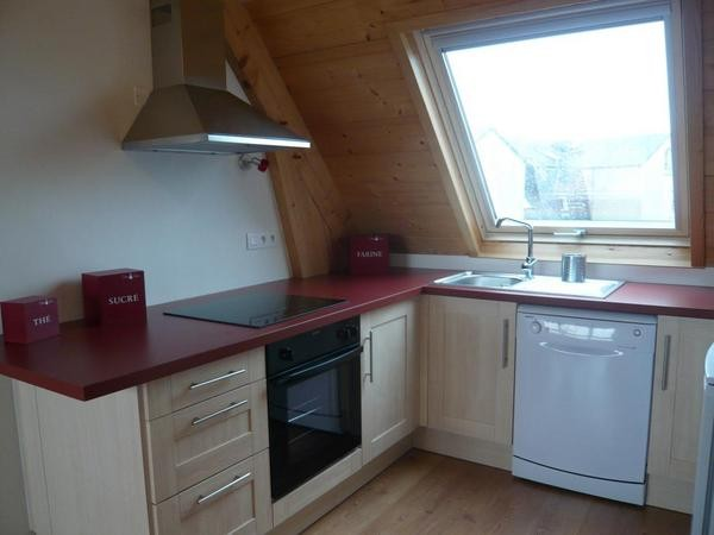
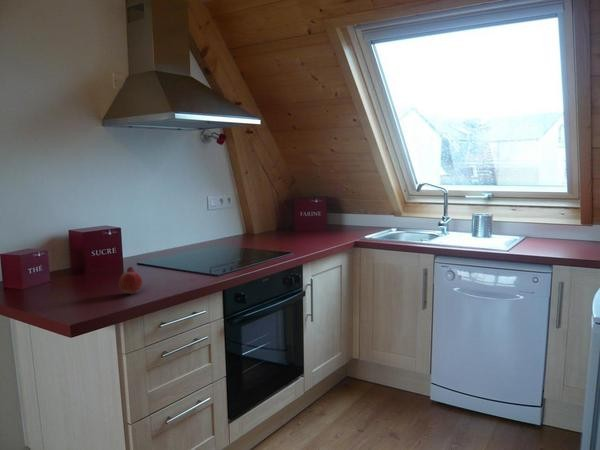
+ fruit [118,266,144,296]
